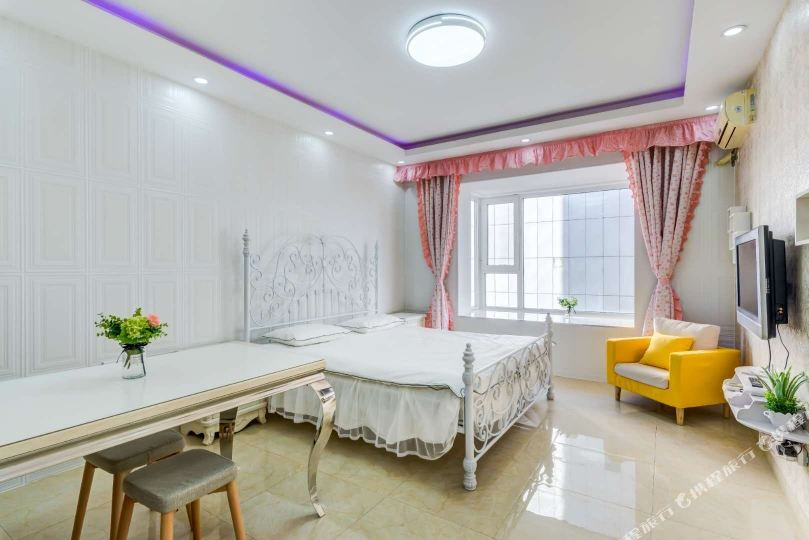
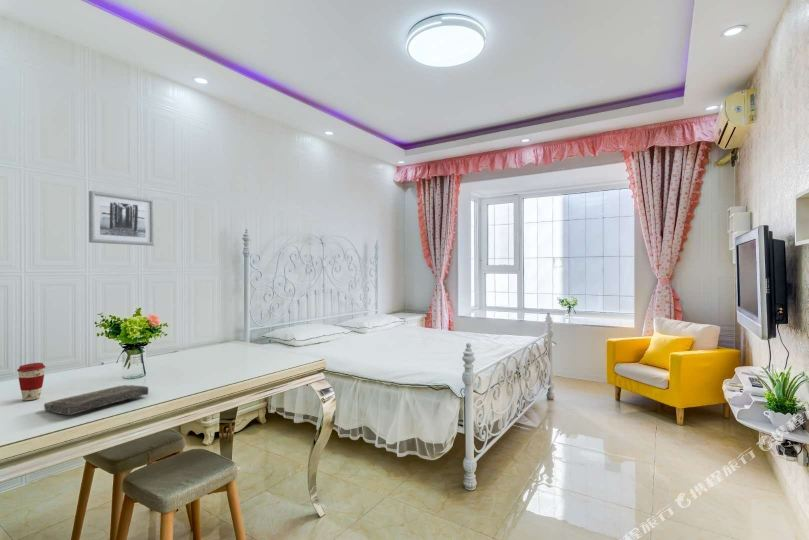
+ coffee cup [16,362,47,401]
+ book [43,384,150,416]
+ wall art [88,190,156,247]
